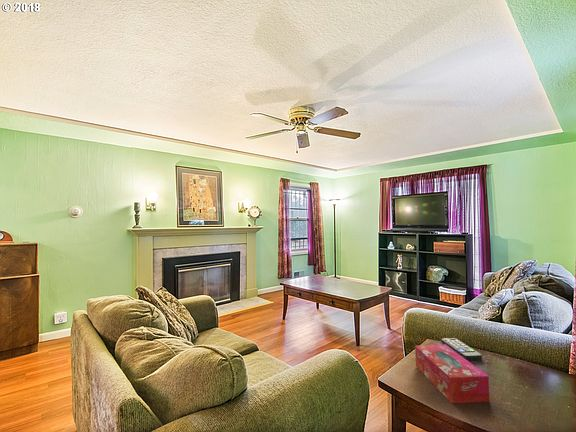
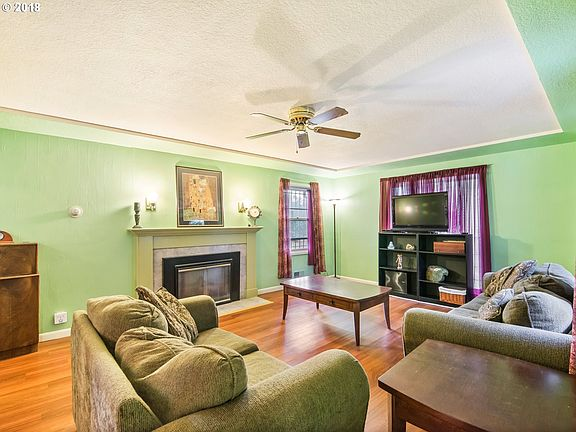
- tissue box [414,344,490,404]
- remote control [441,337,483,361]
